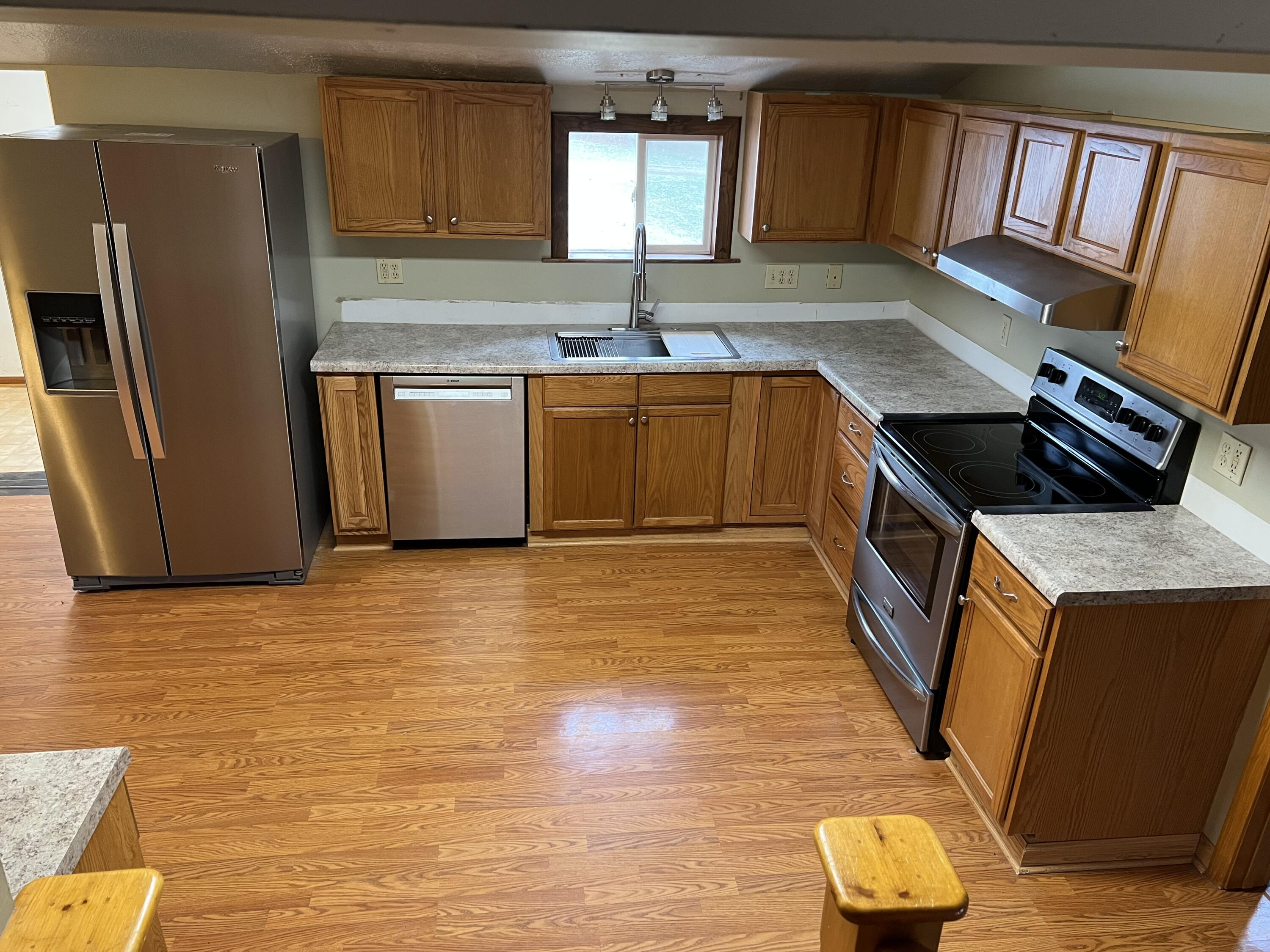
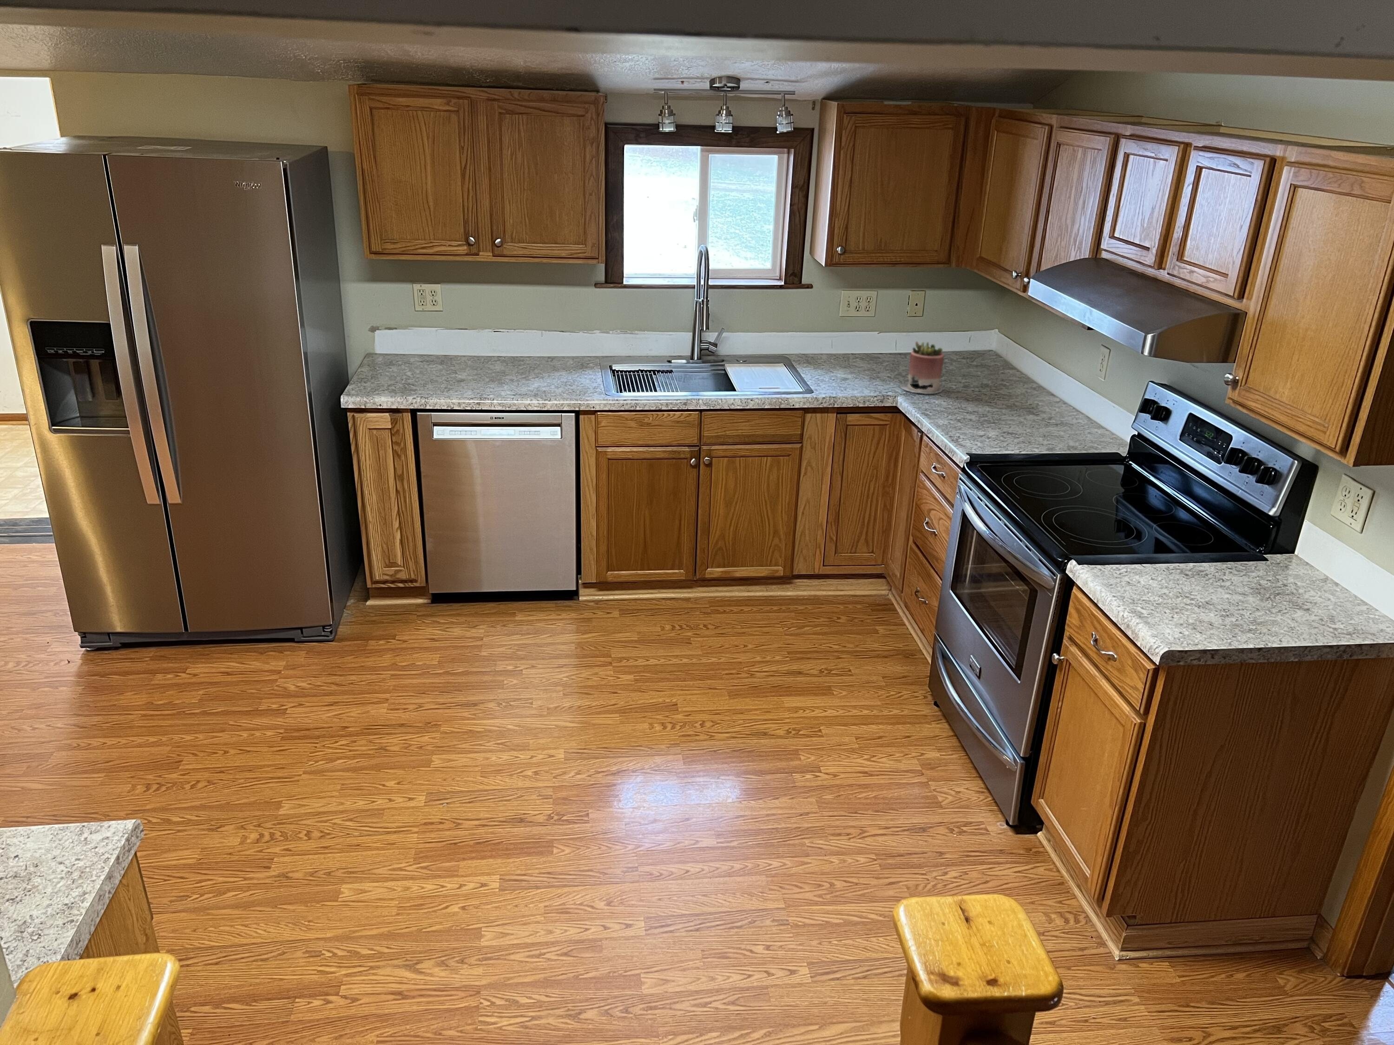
+ succulent planter [900,340,944,394]
